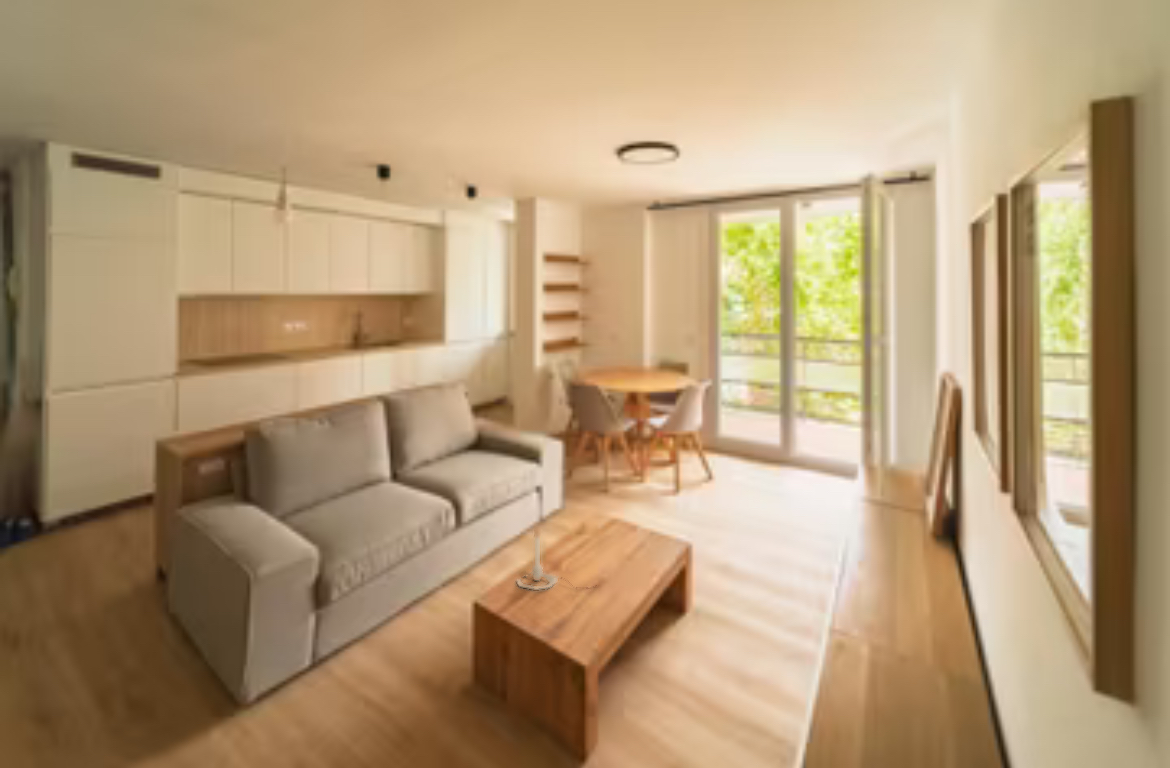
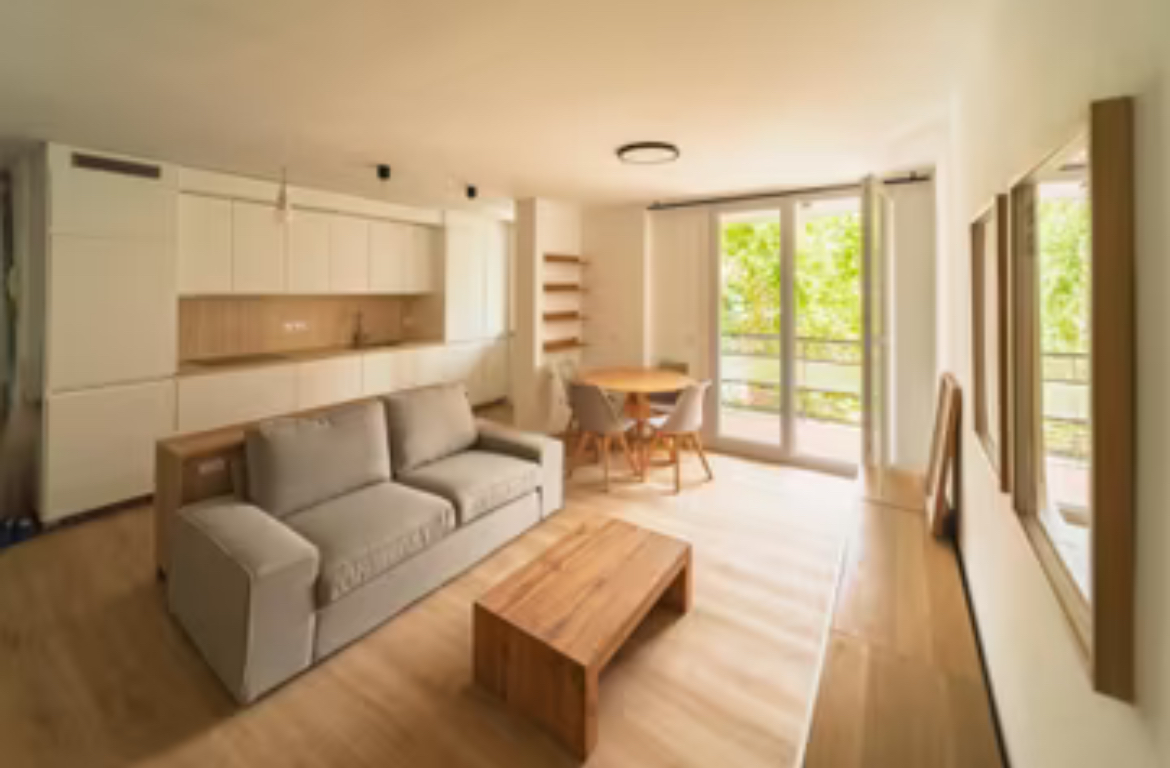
- lamp base [515,525,599,591]
